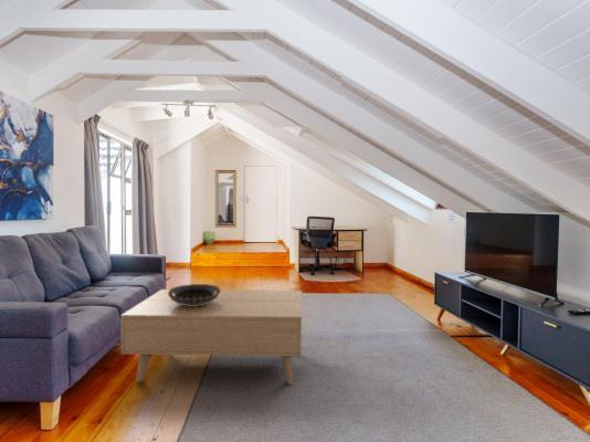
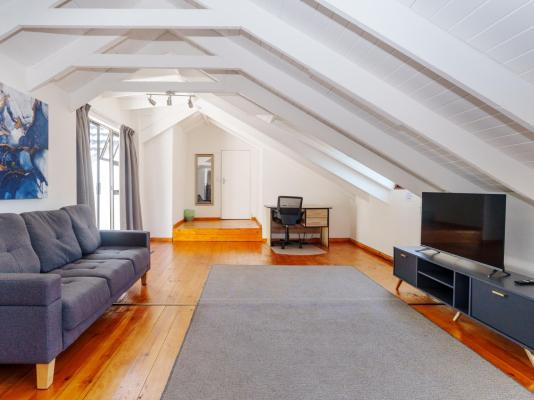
- coffee table [119,288,303,386]
- decorative bowl [168,283,222,306]
